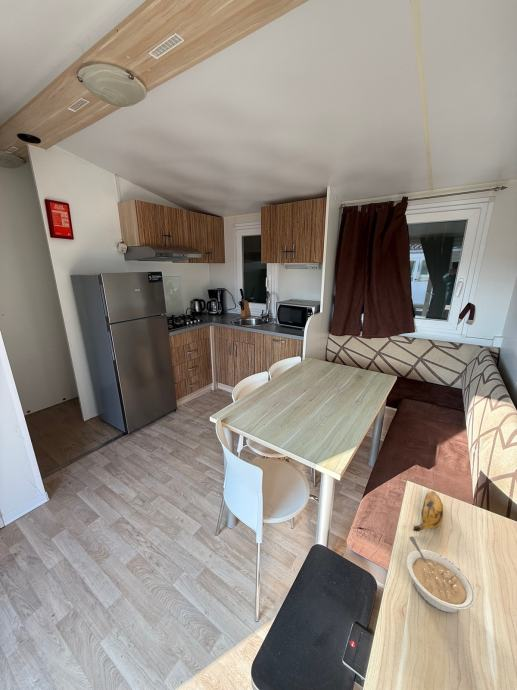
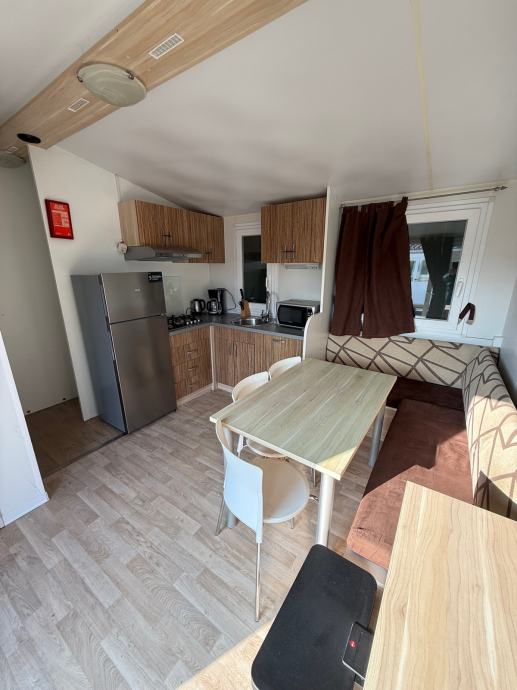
- banana [412,490,444,532]
- legume [406,535,476,613]
